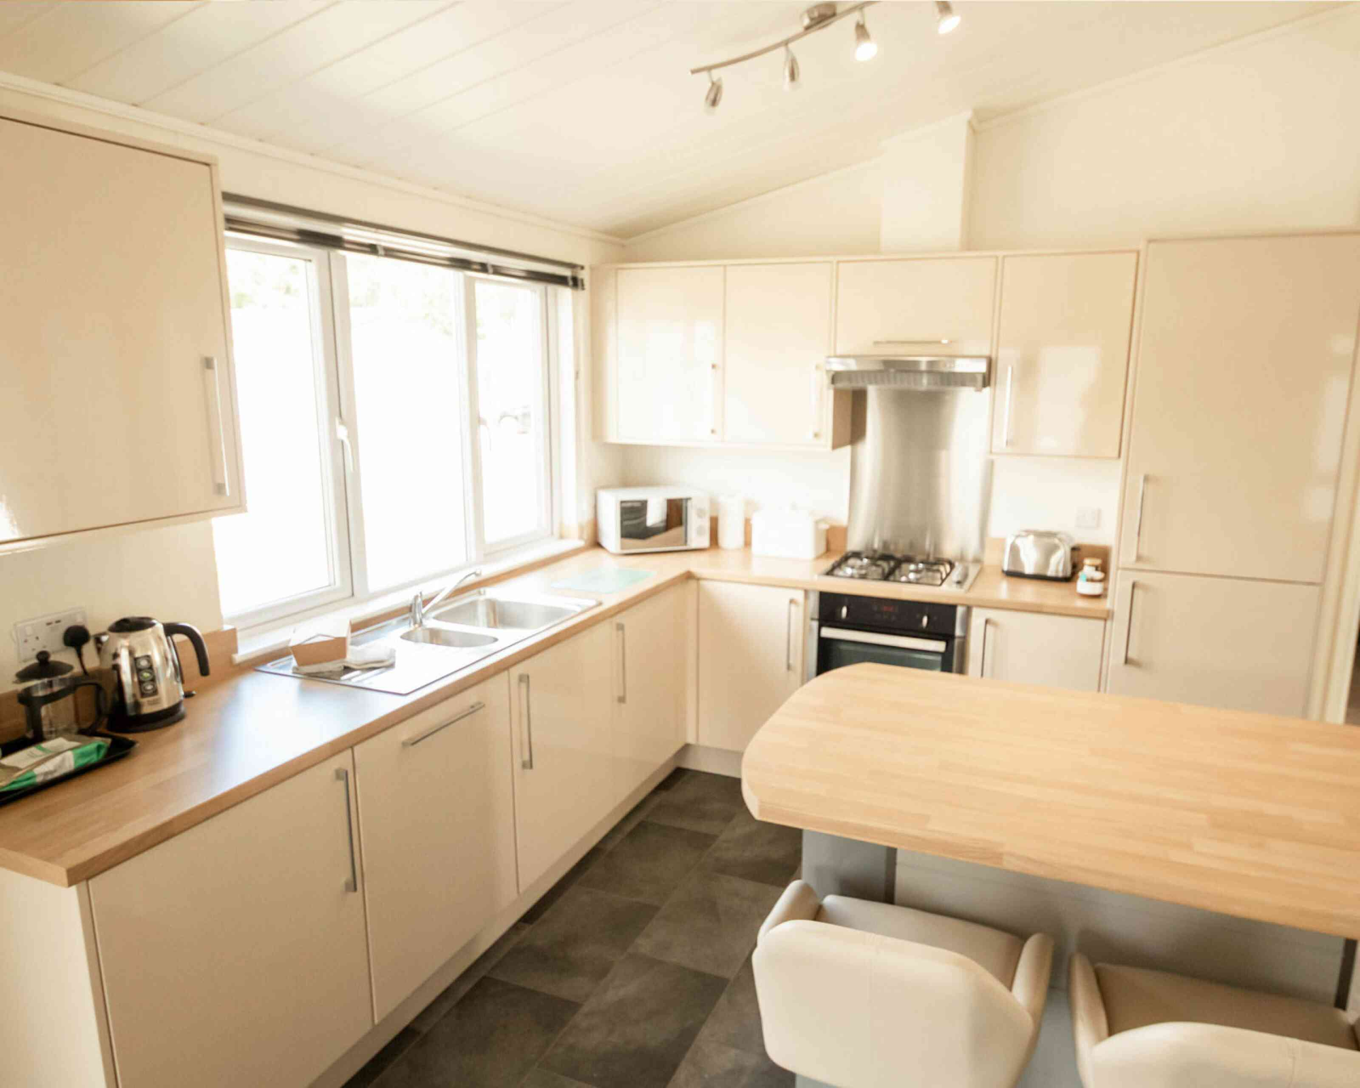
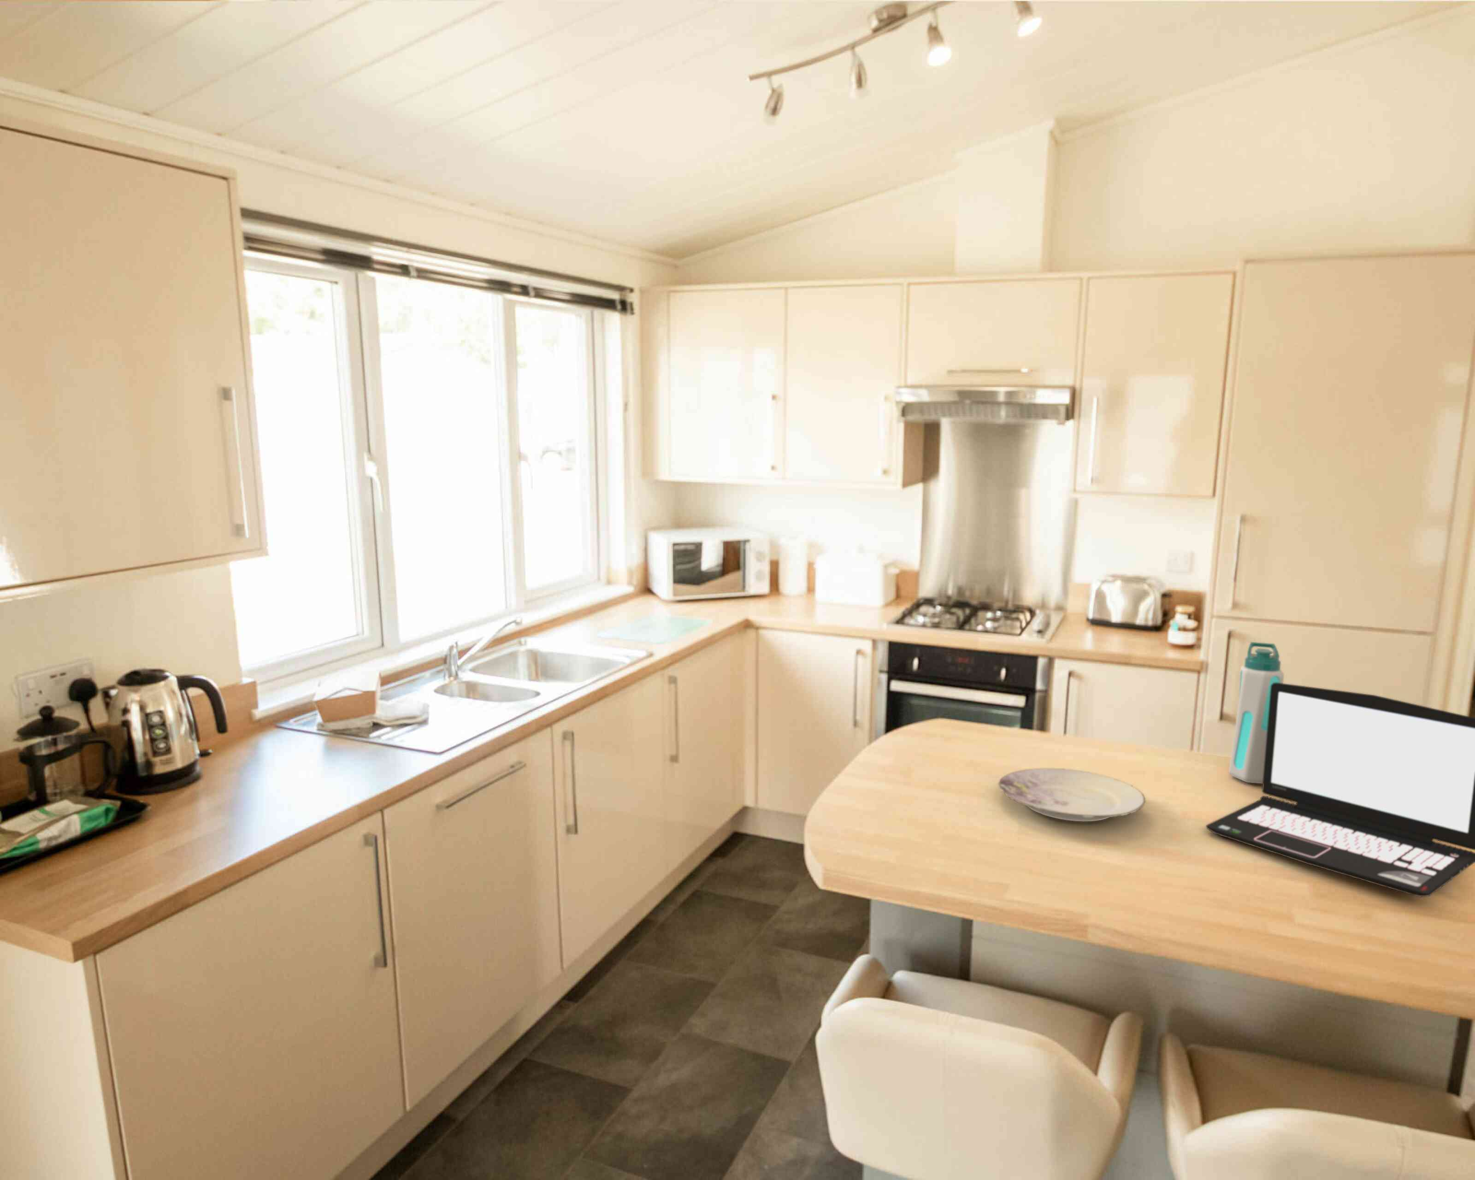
+ plate [997,768,1146,822]
+ water bottle [1228,642,1285,784]
+ laptop [1205,683,1475,897]
